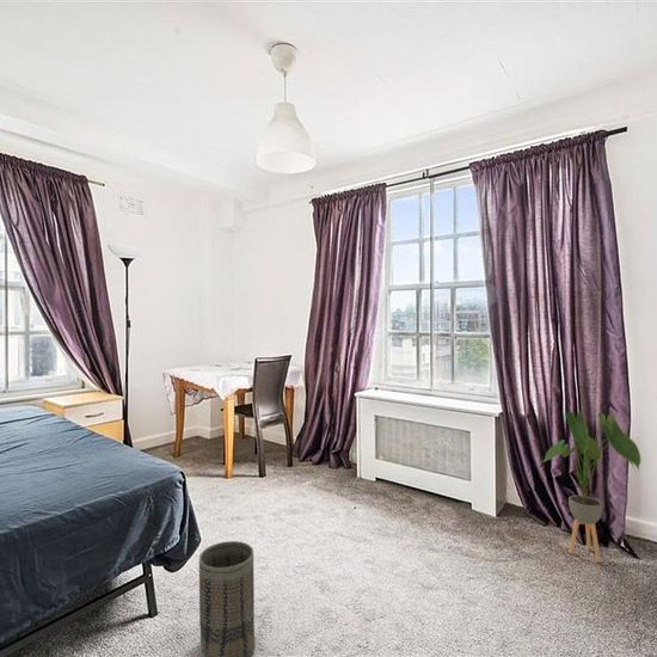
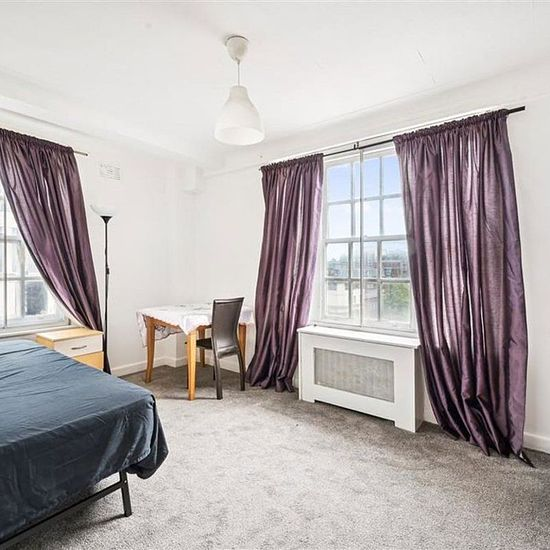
- basket [198,540,257,657]
- house plant [541,410,641,563]
